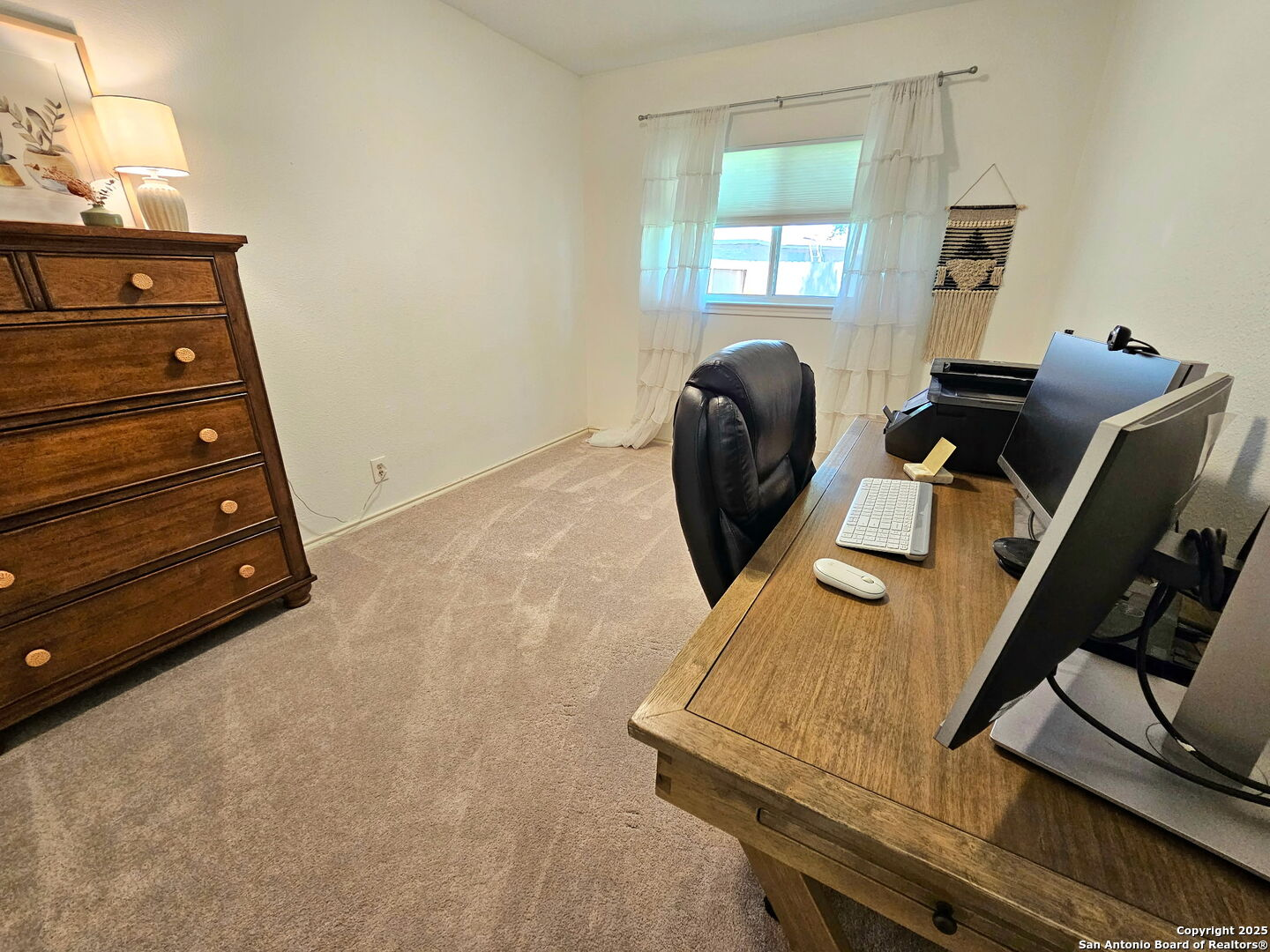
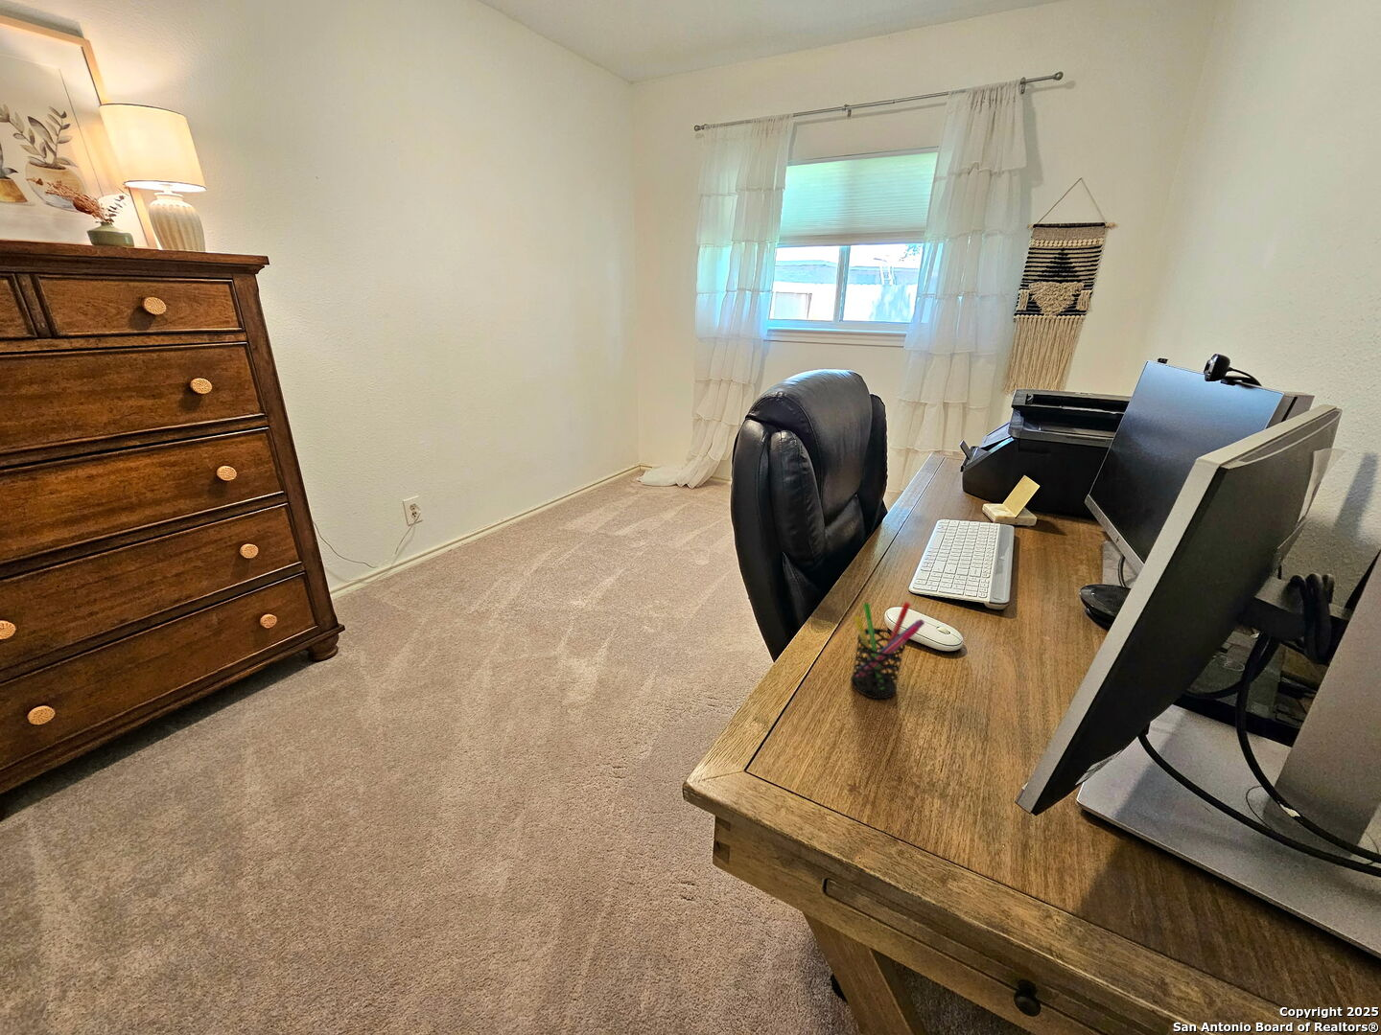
+ pen holder [849,601,925,699]
